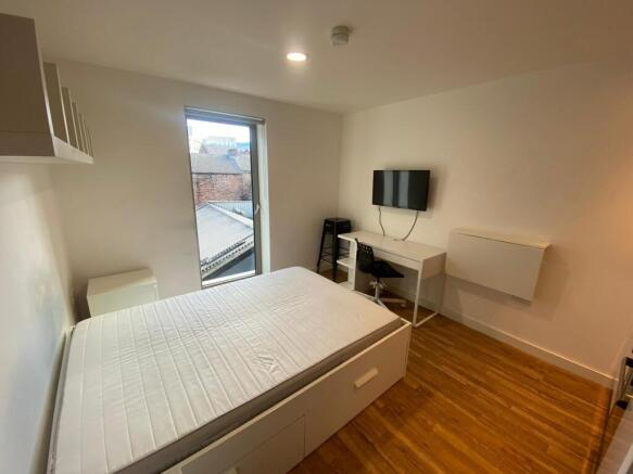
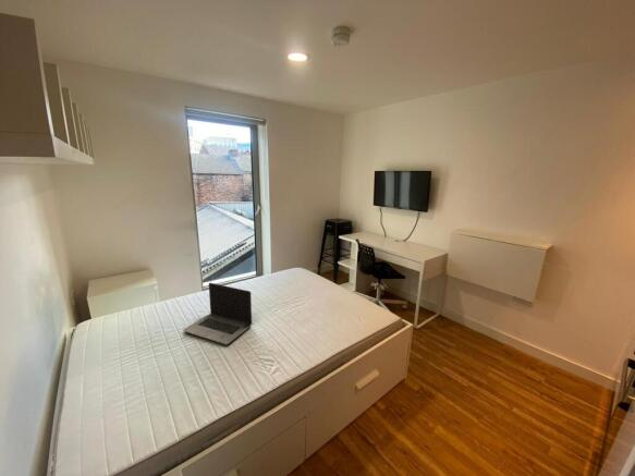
+ laptop computer [182,282,253,345]
